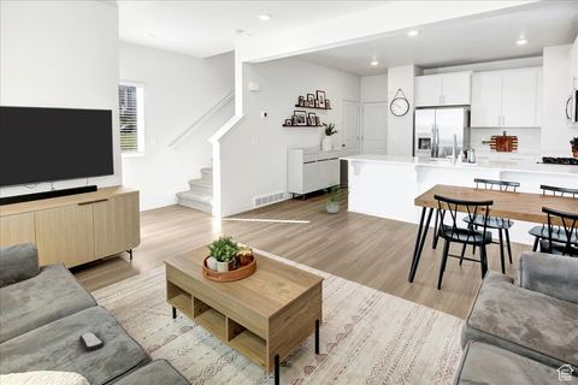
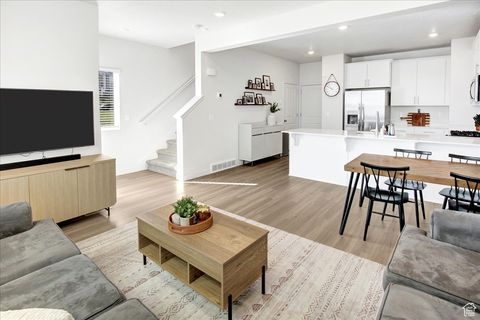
- remote control [78,331,105,353]
- potted plant [323,182,350,214]
